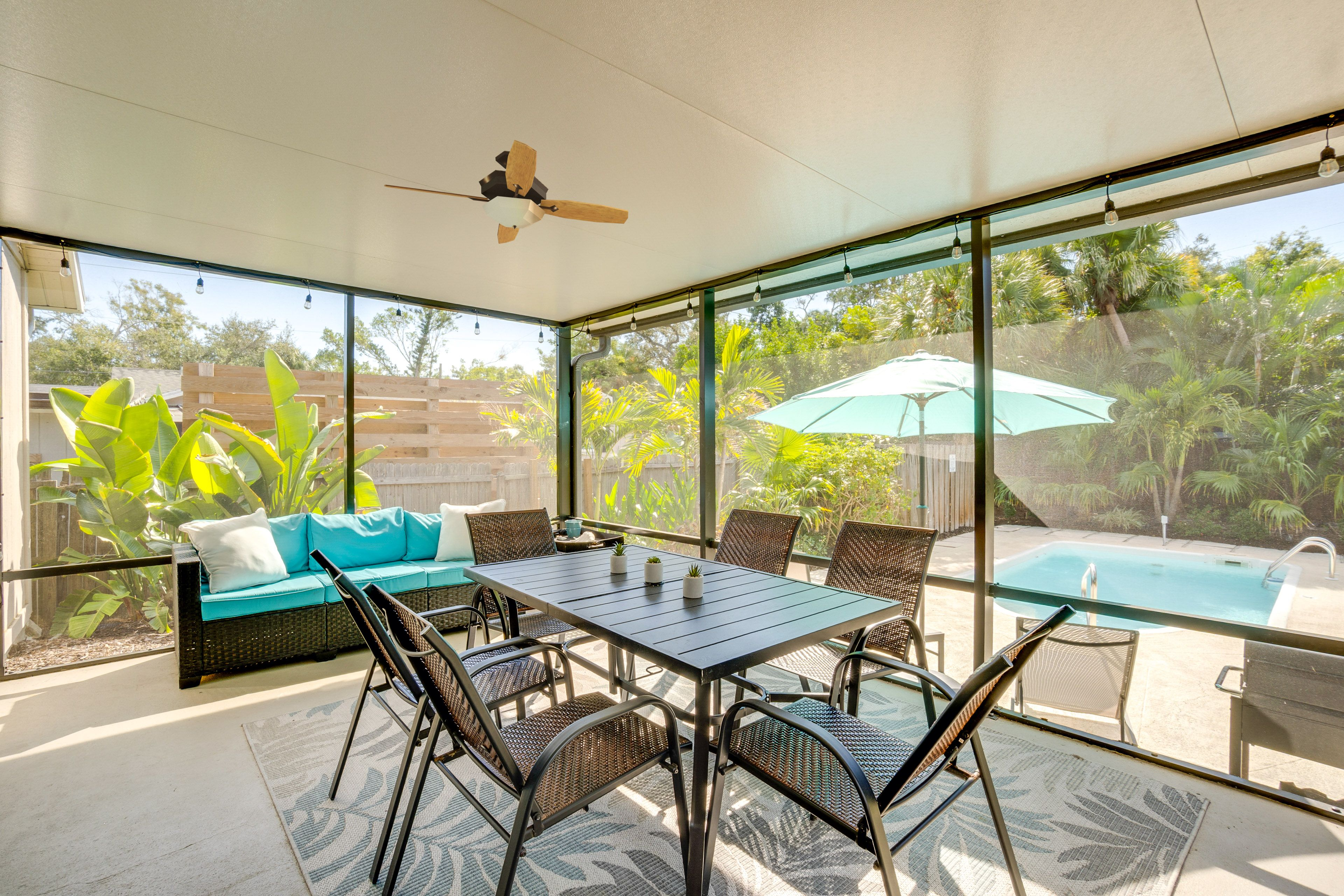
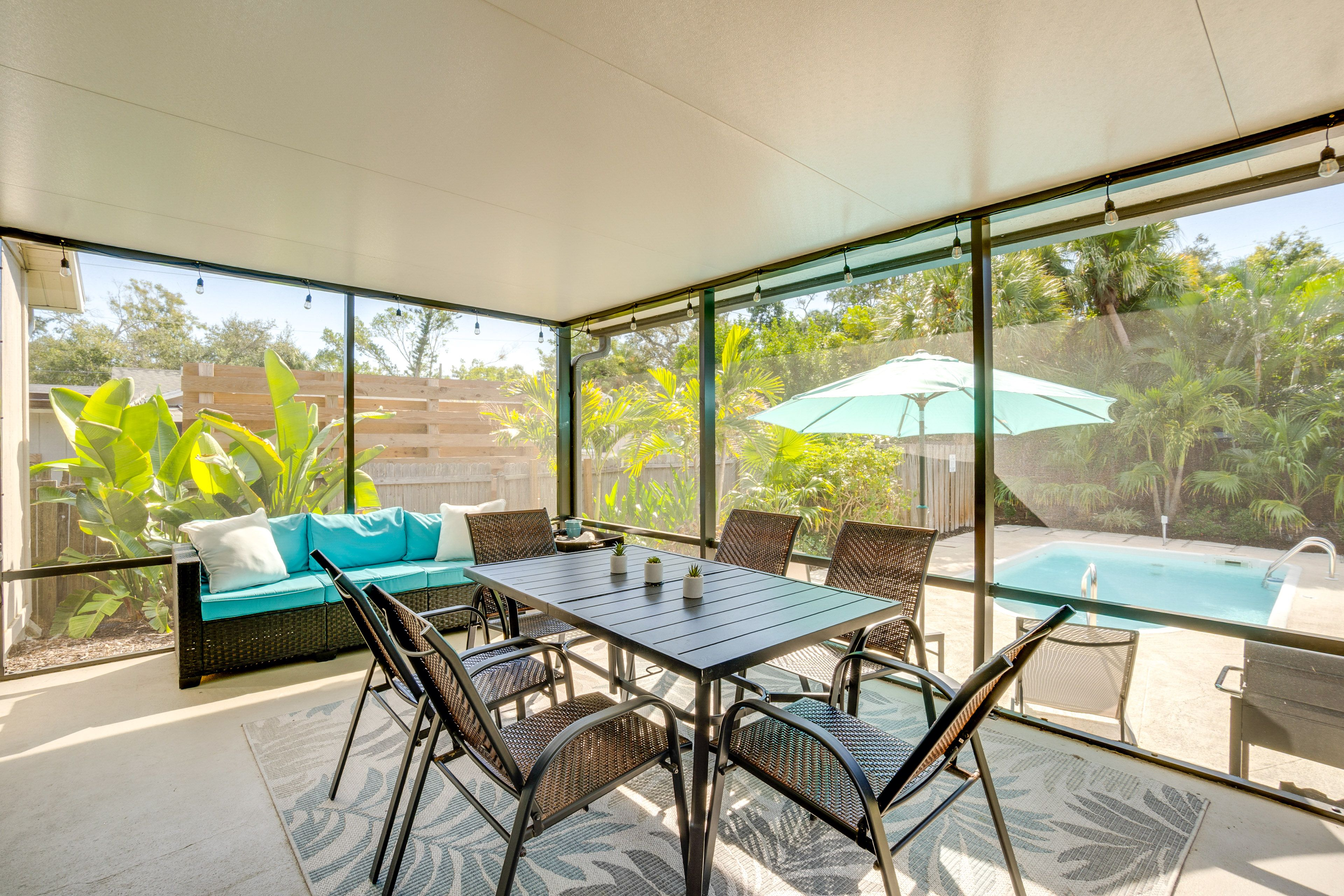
- ceiling fan [384,139,629,244]
